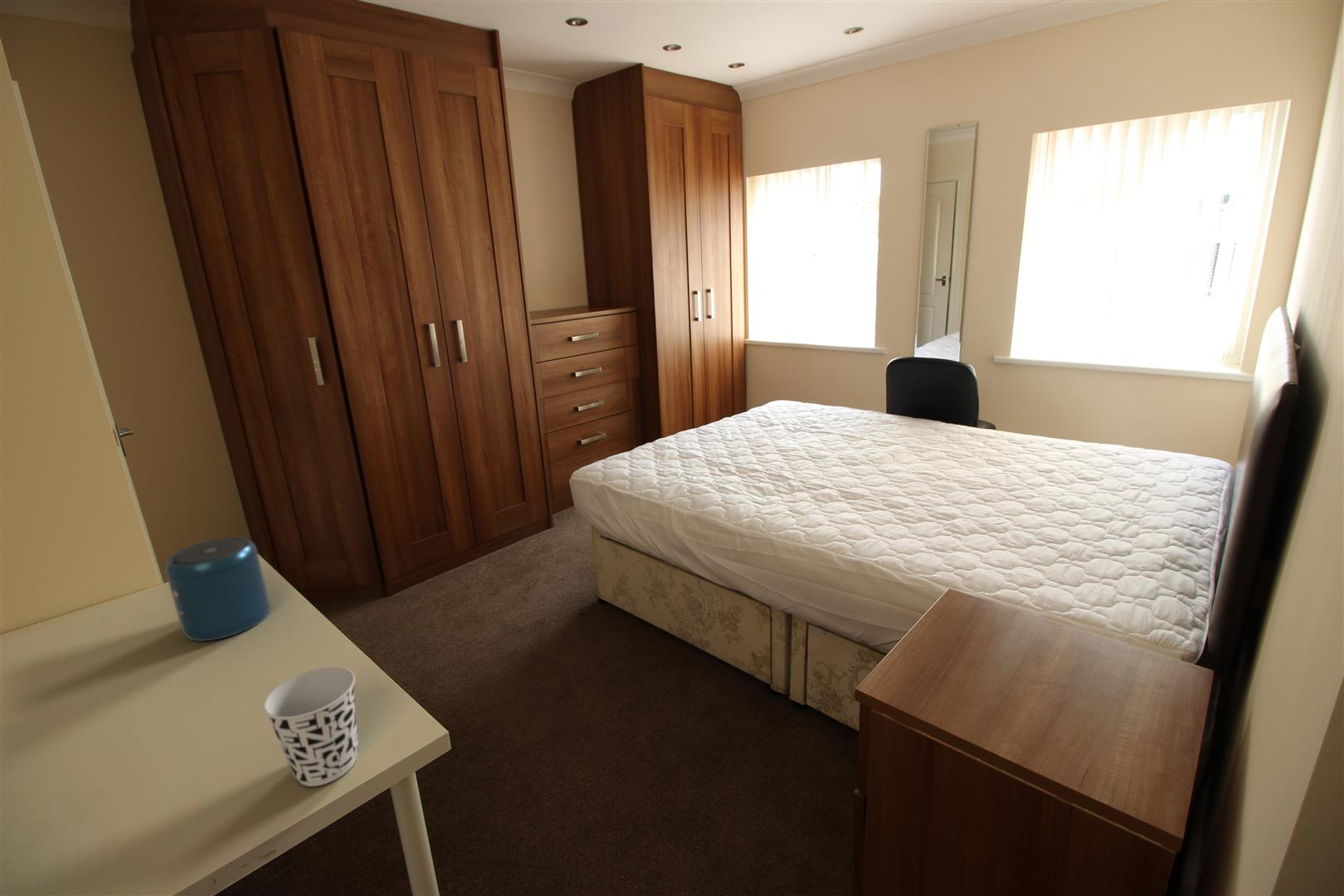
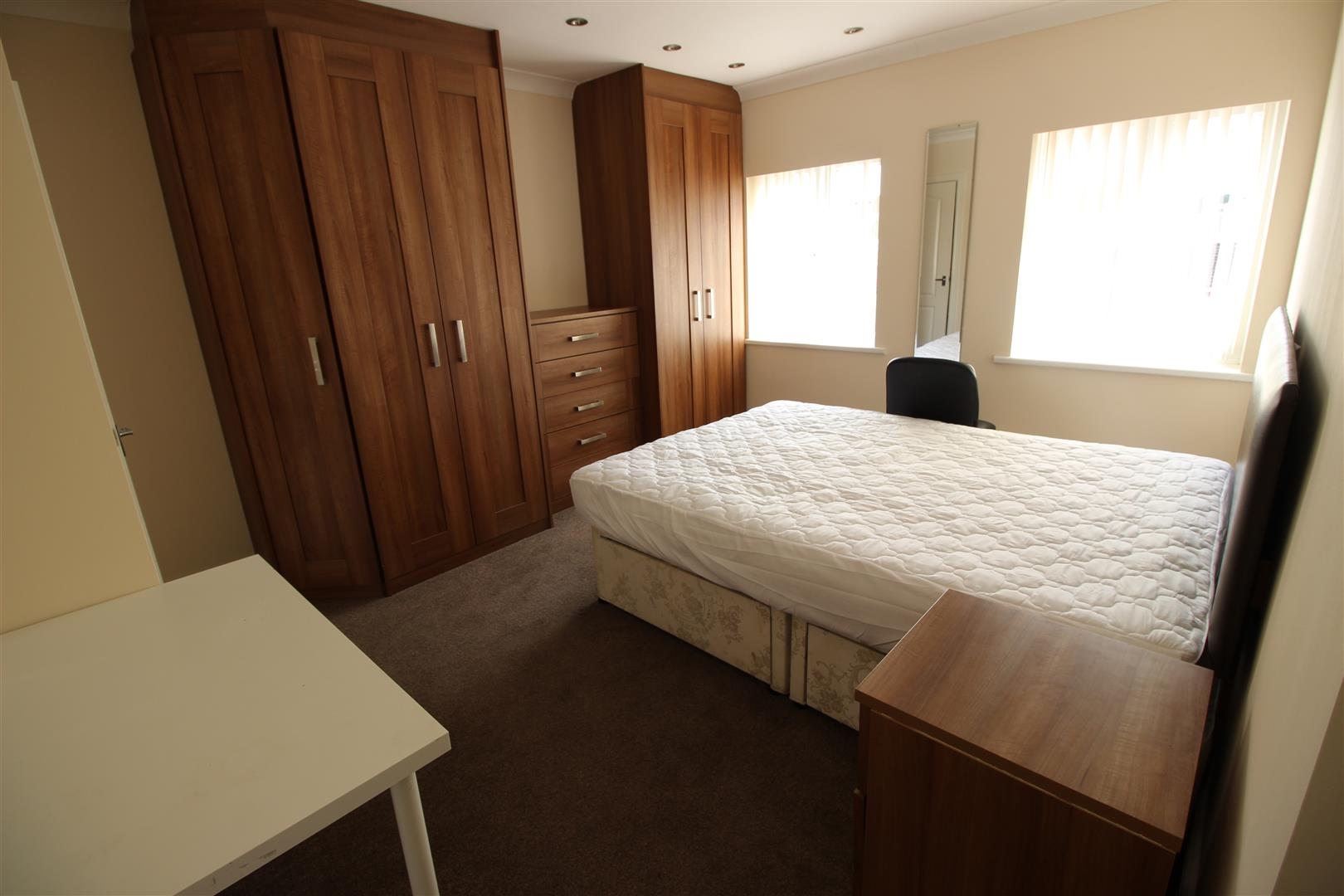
- cup [262,665,359,787]
- speaker [164,537,271,642]
